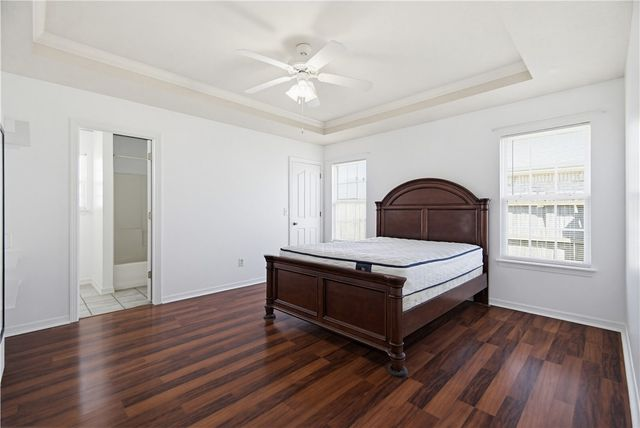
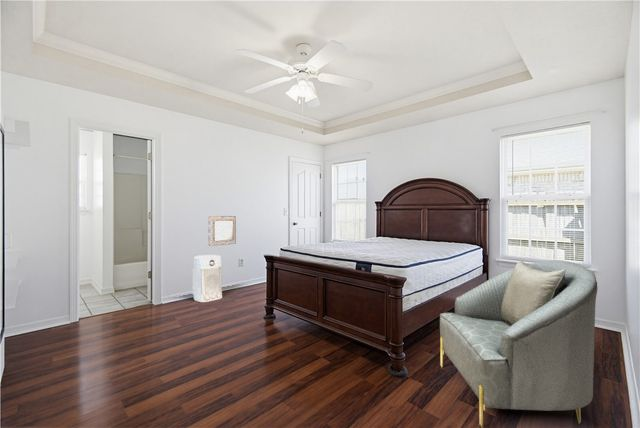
+ air purifier [192,254,223,303]
+ home mirror [208,215,237,247]
+ armchair [439,259,598,428]
